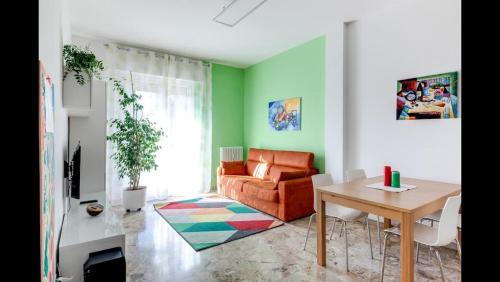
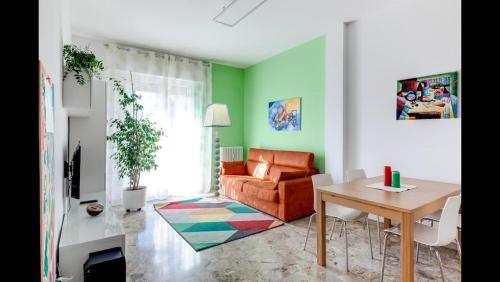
+ floor lamp [202,102,233,205]
